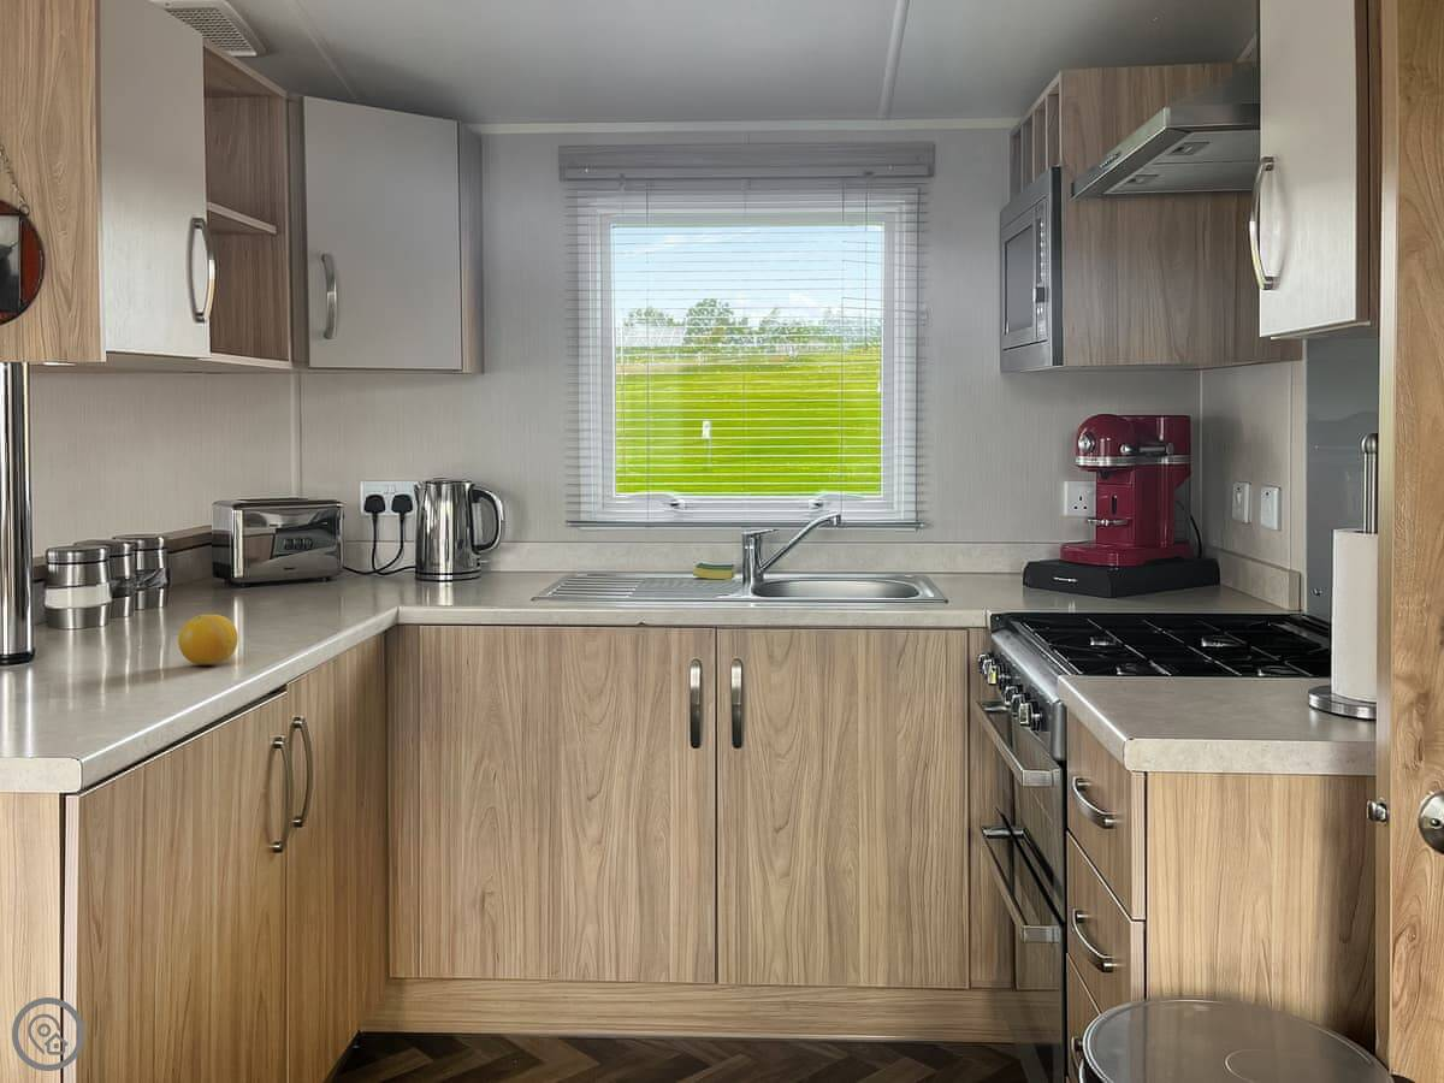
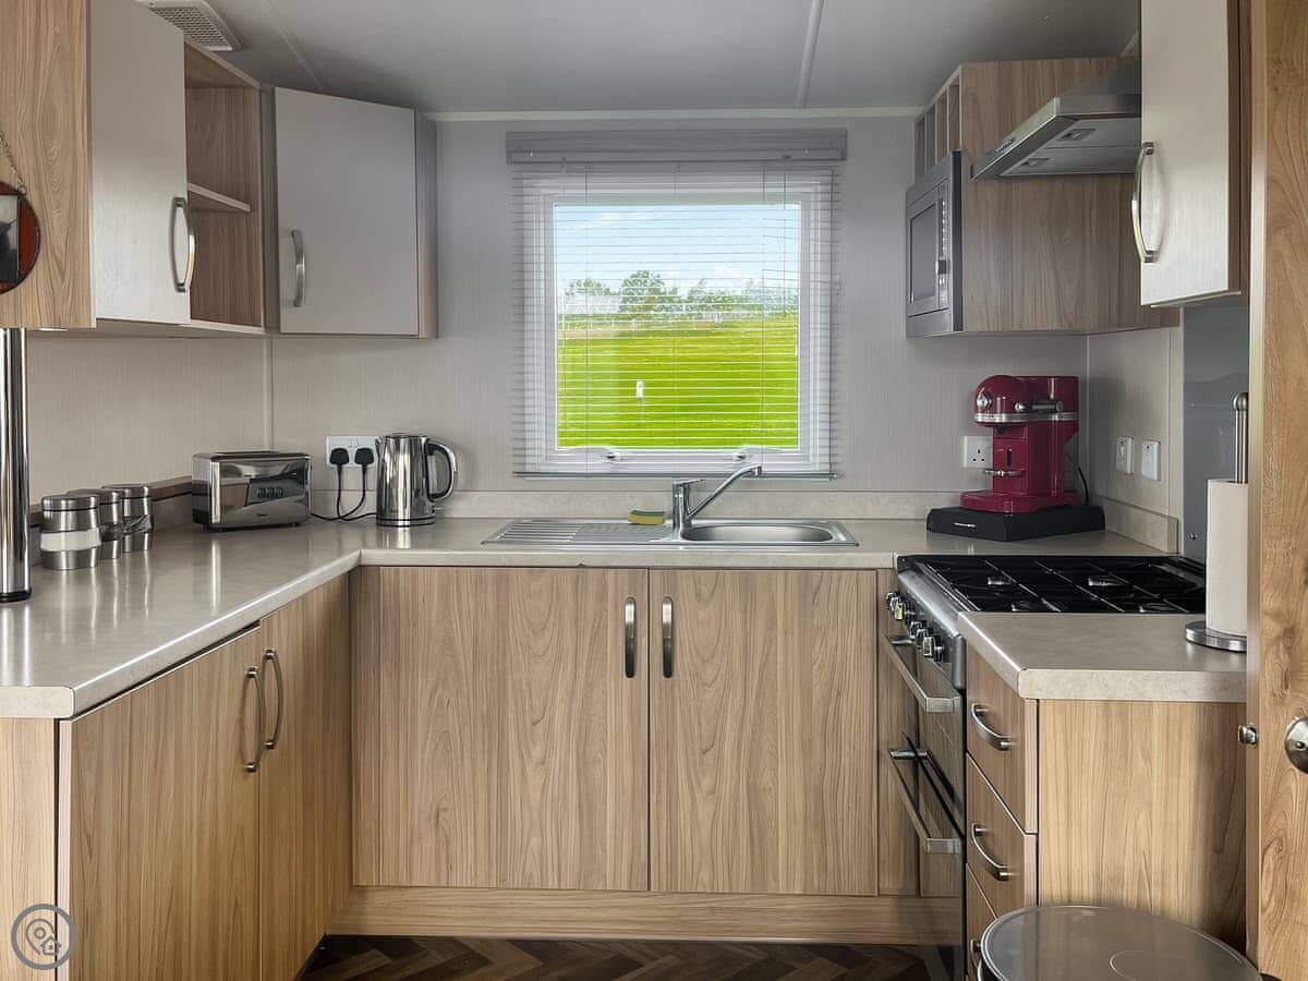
- fruit [177,614,239,665]
